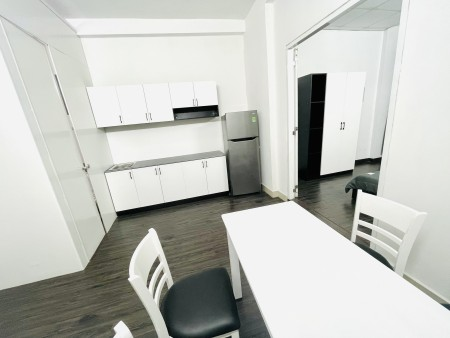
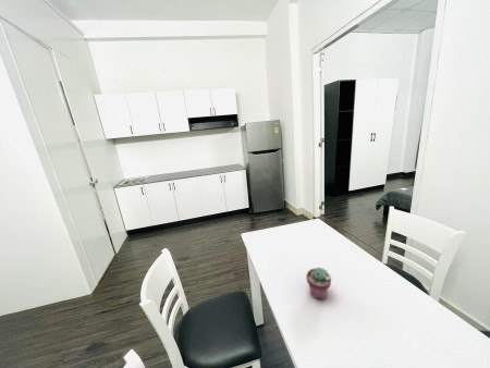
+ potted succulent [305,267,332,300]
